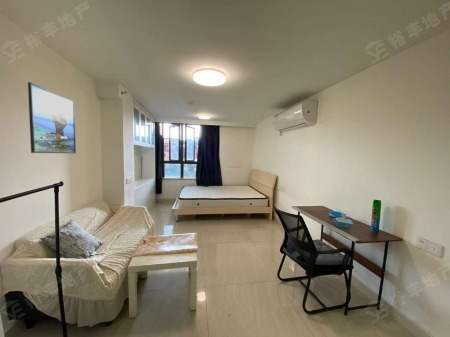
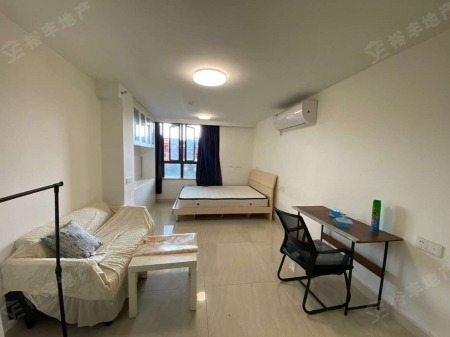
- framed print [27,81,77,154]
